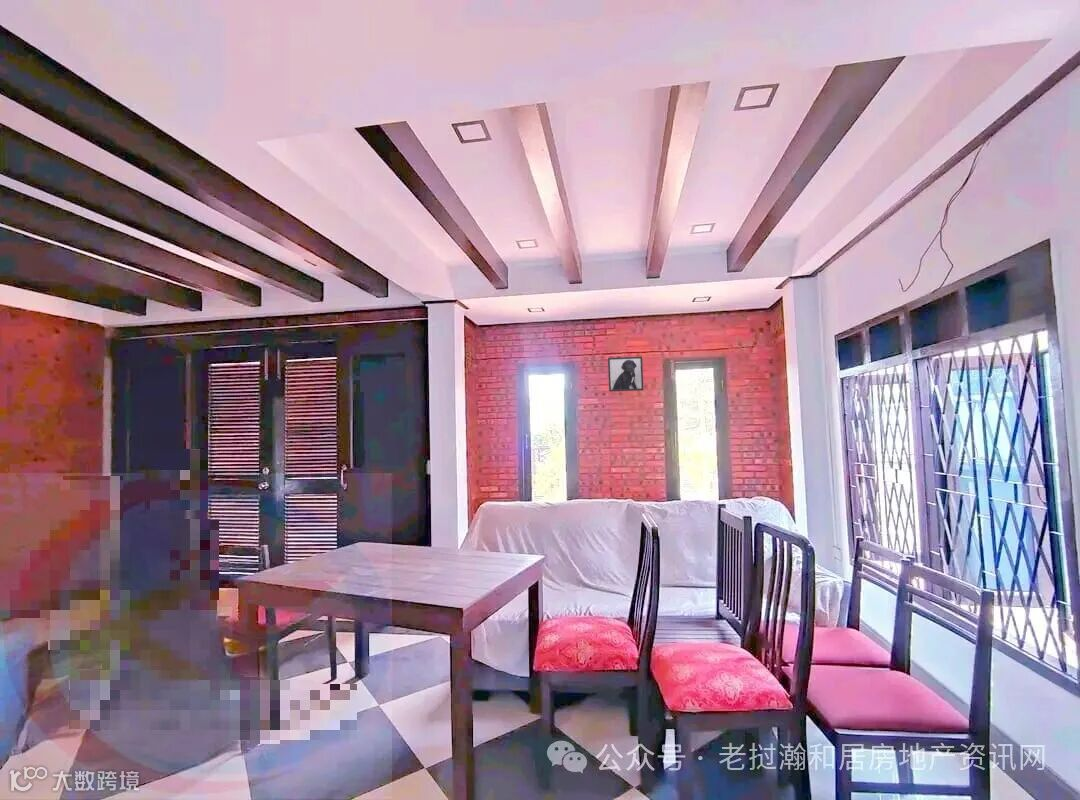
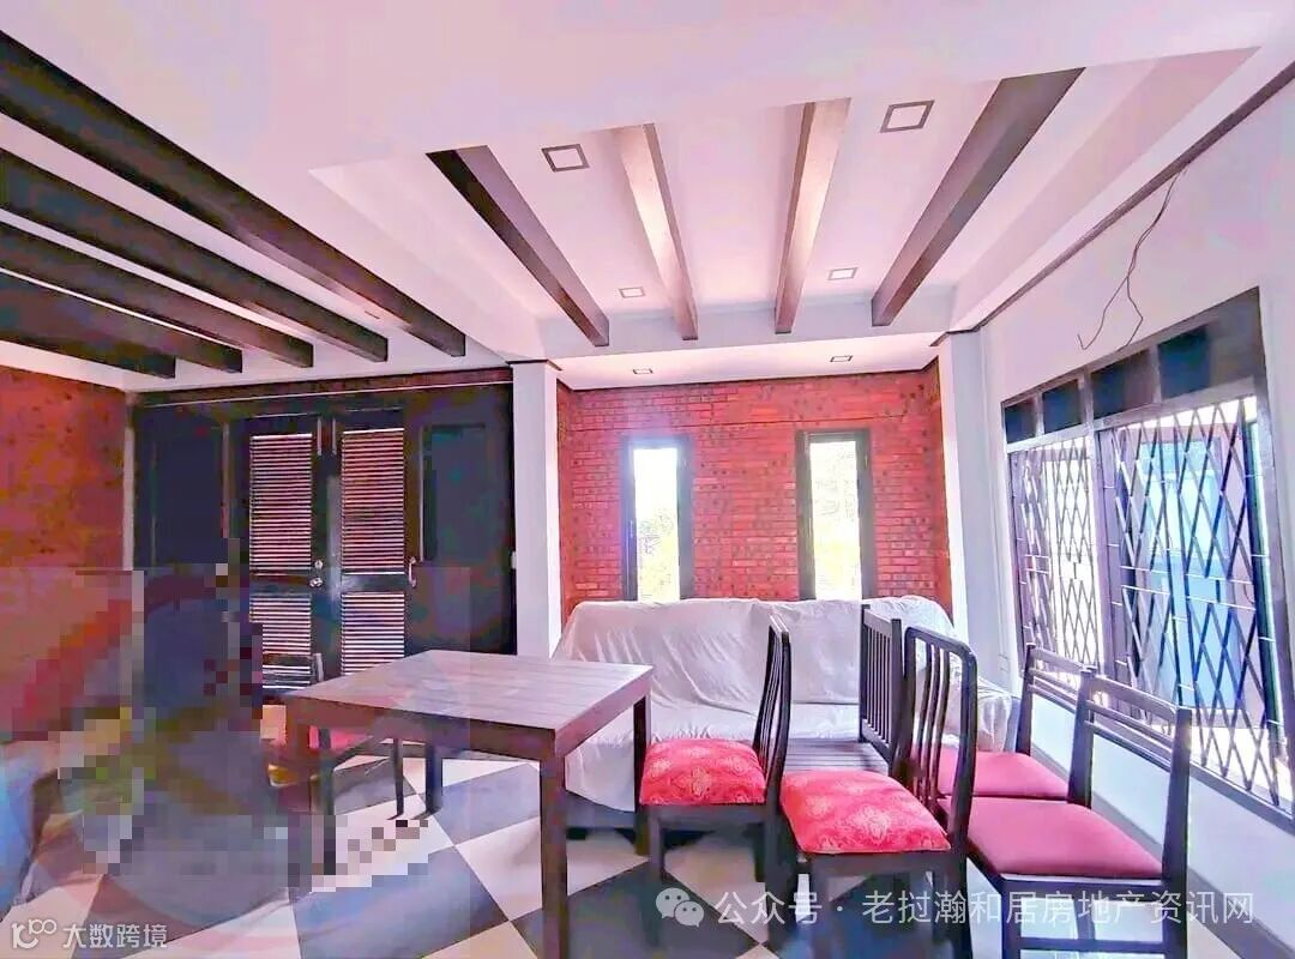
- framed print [607,355,644,392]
